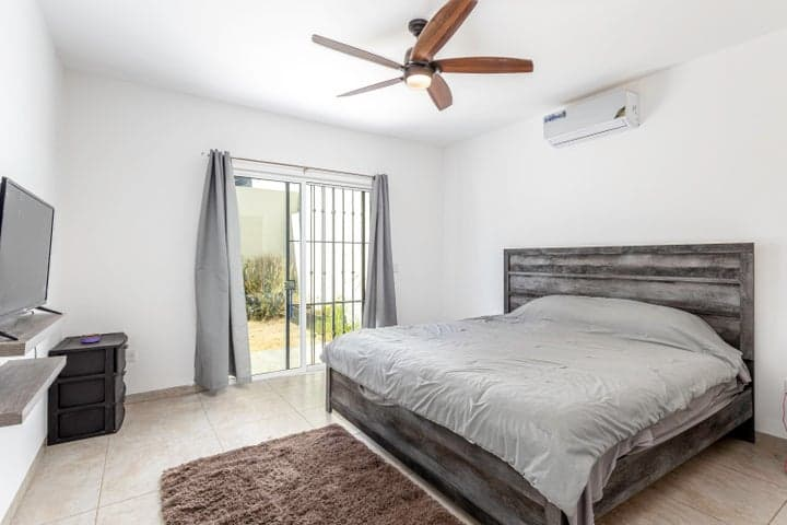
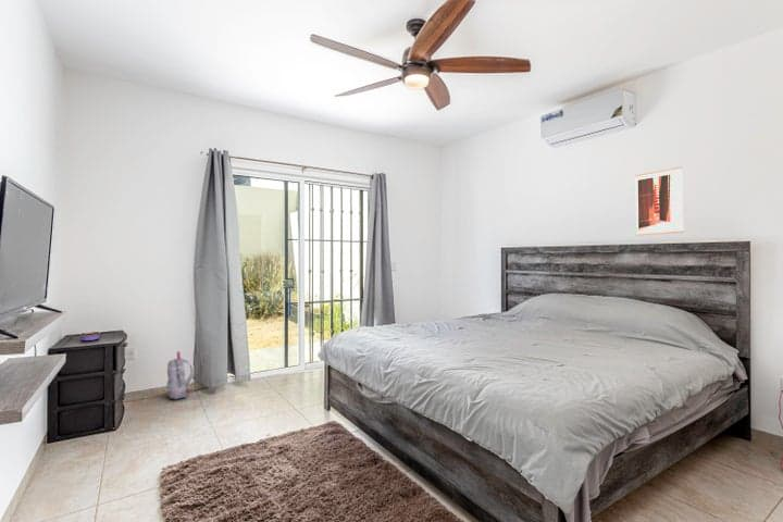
+ backpack [165,350,195,400]
+ wall art [634,165,685,237]
